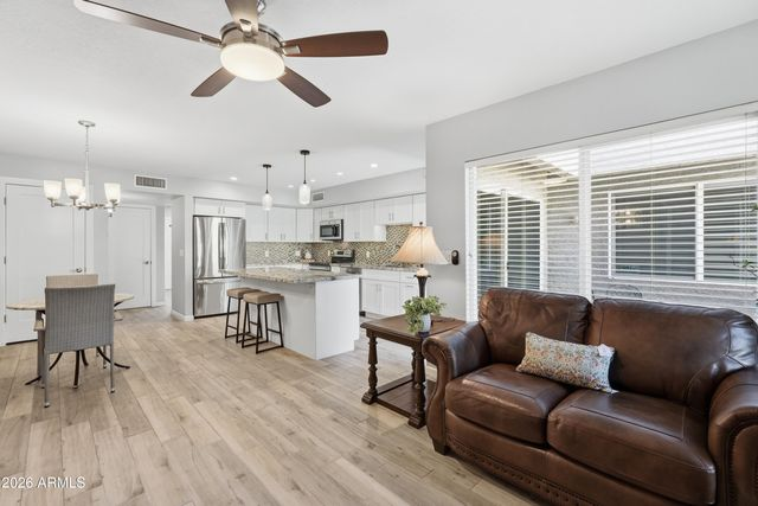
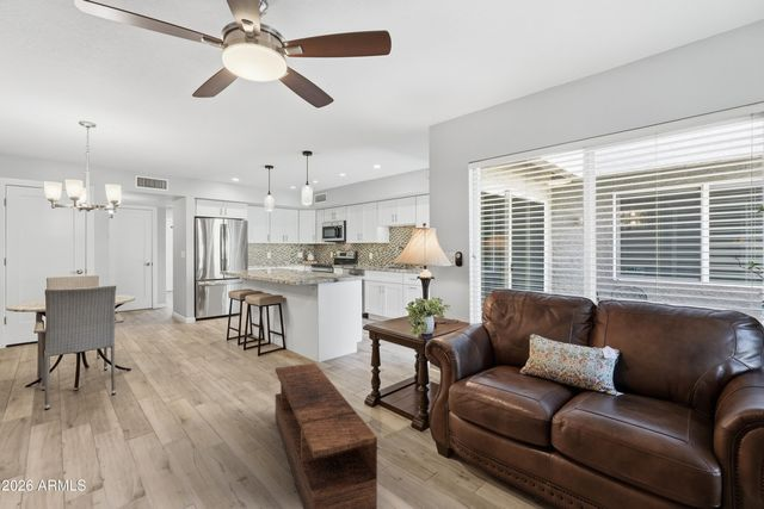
+ coffee table [275,361,378,509]
